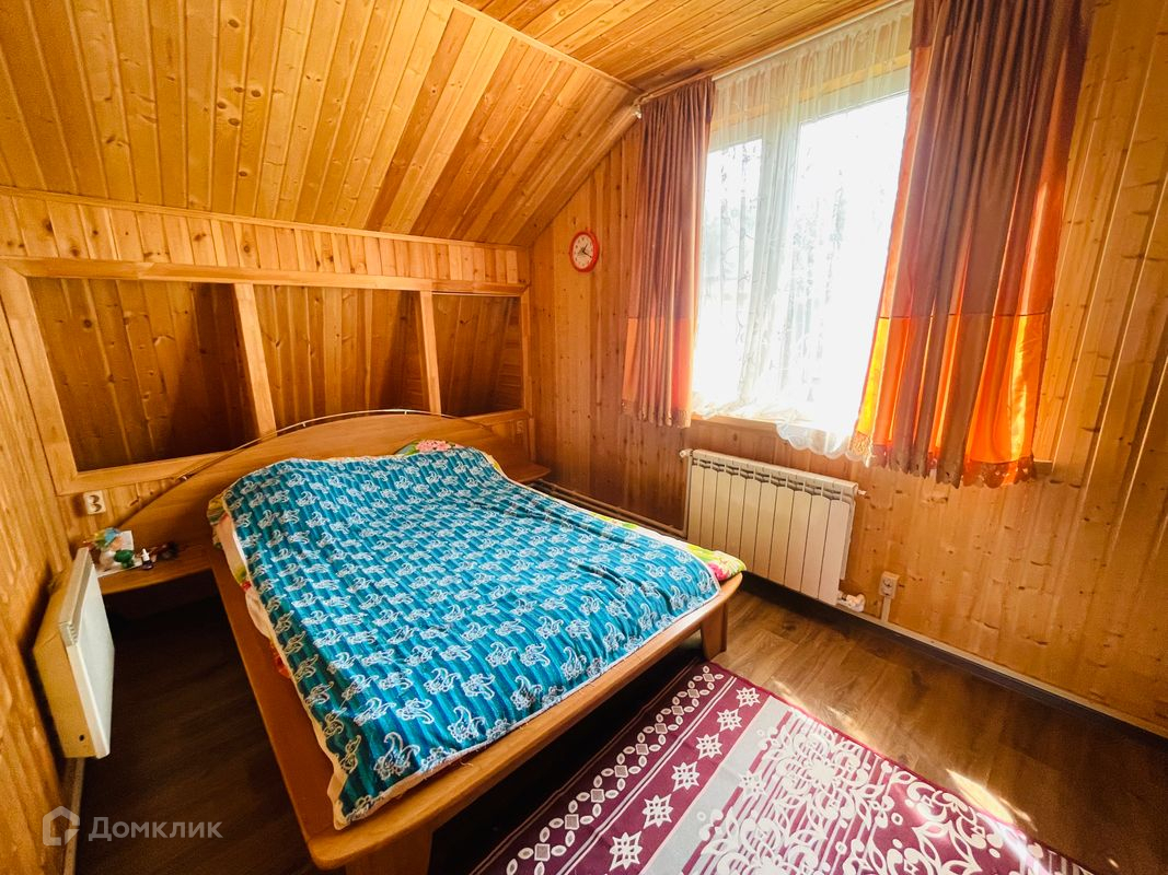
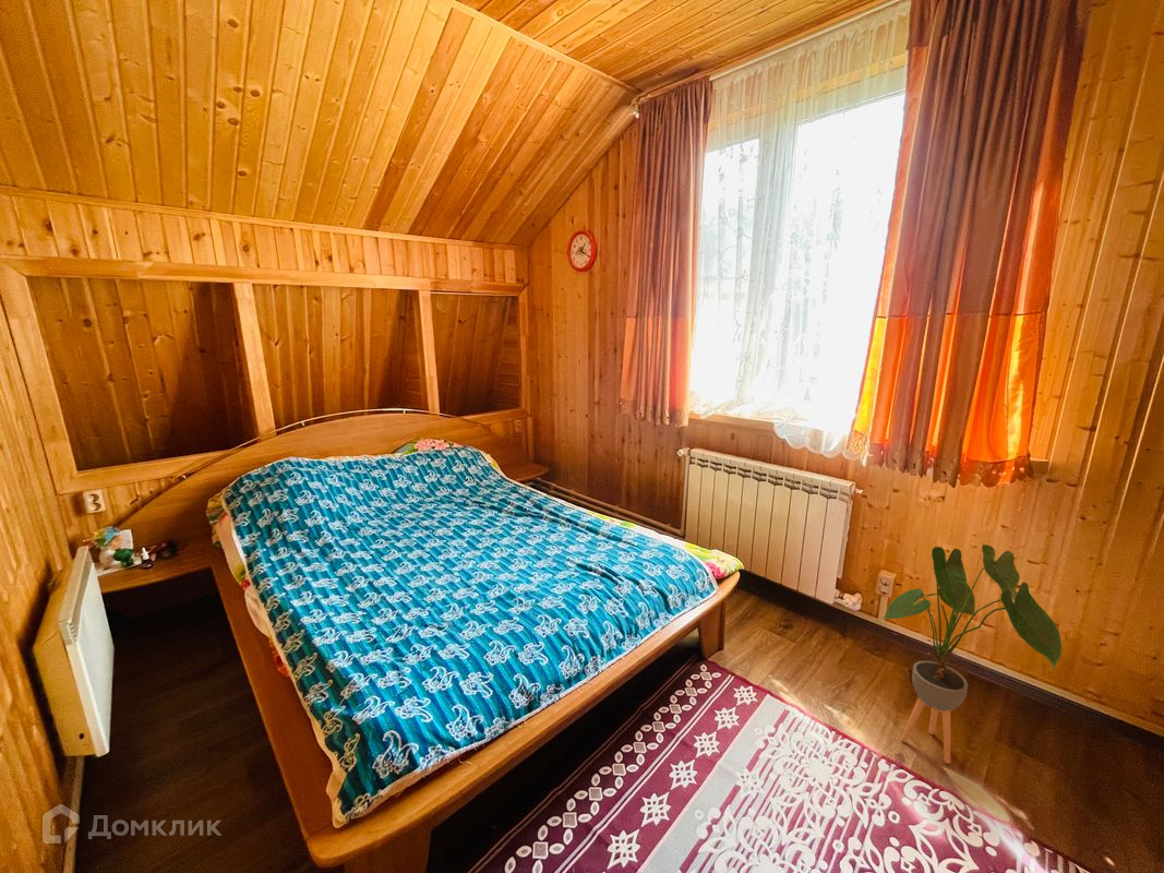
+ house plant [880,543,1064,765]
